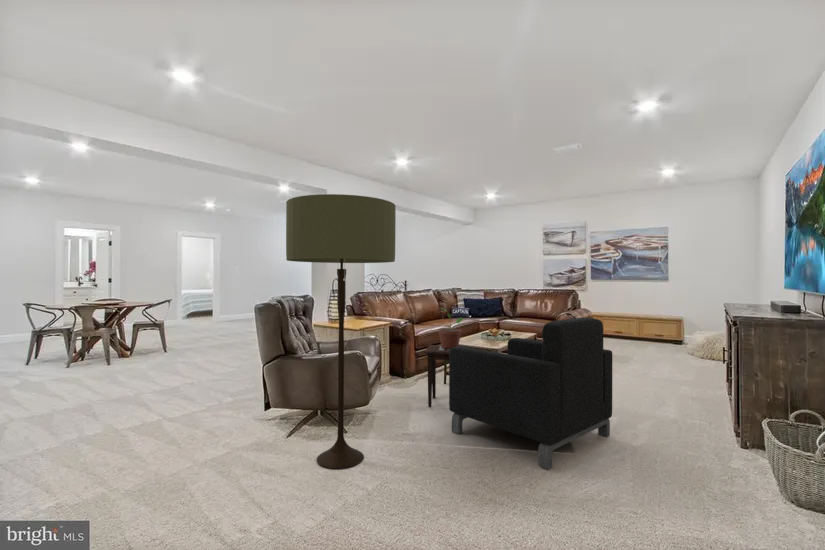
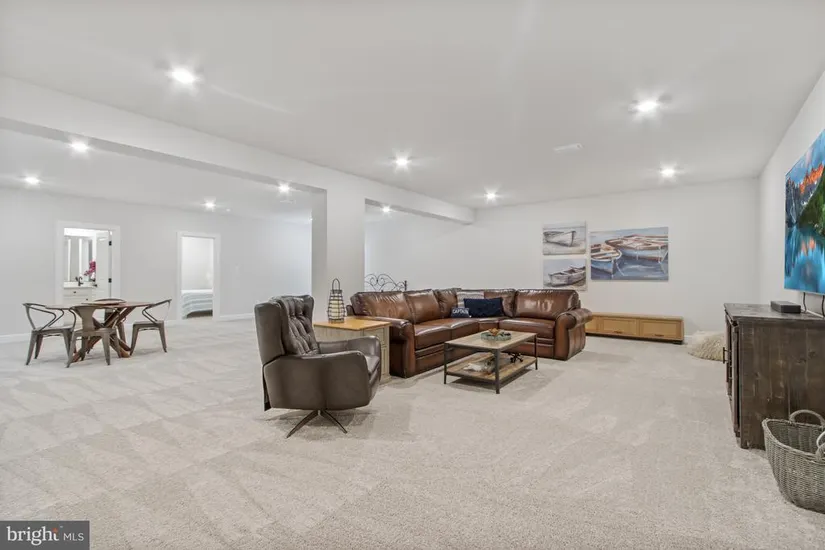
- armchair [448,317,613,470]
- floor lamp [285,193,397,469]
- side table [423,344,468,408]
- potted plant [437,307,465,348]
